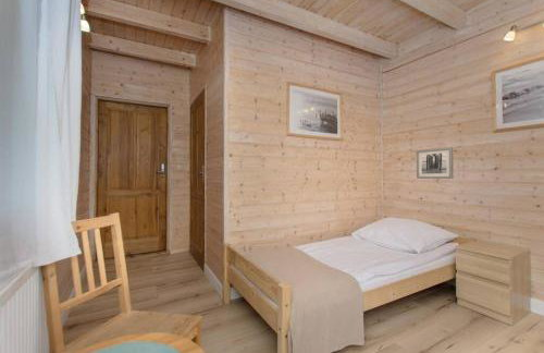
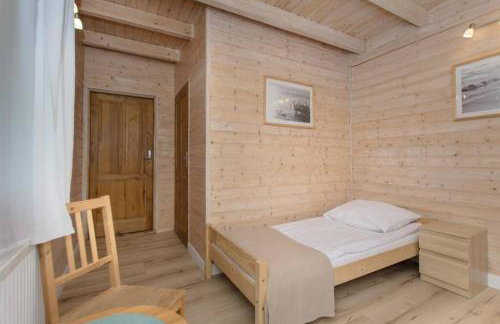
- wall art [416,146,454,180]
